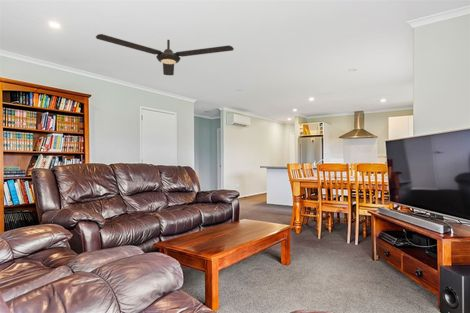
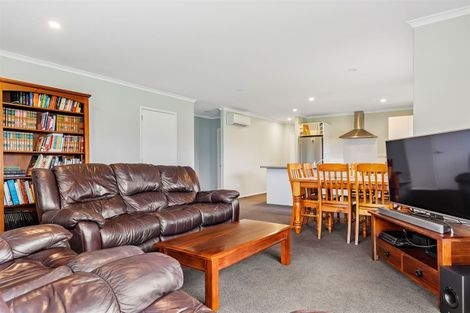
- ceiling fan [95,33,235,76]
